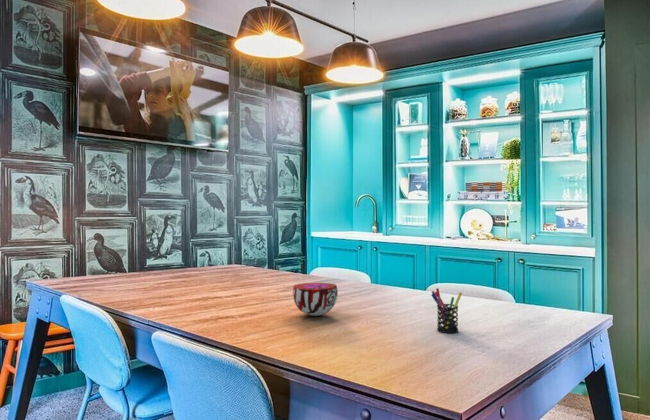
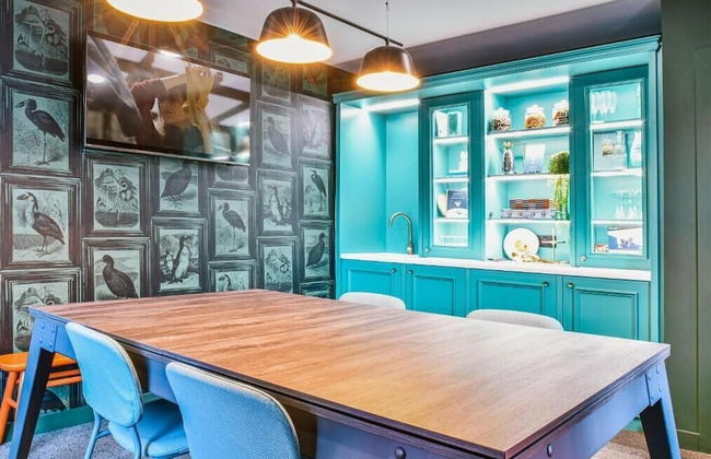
- decorative bowl [292,282,339,317]
- pen holder [430,287,463,334]
